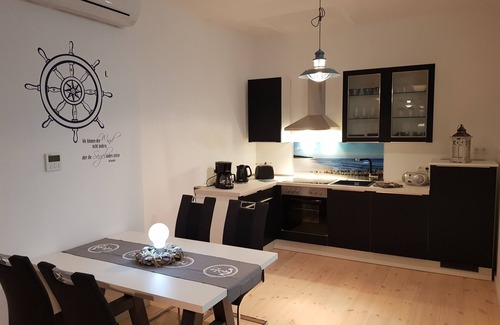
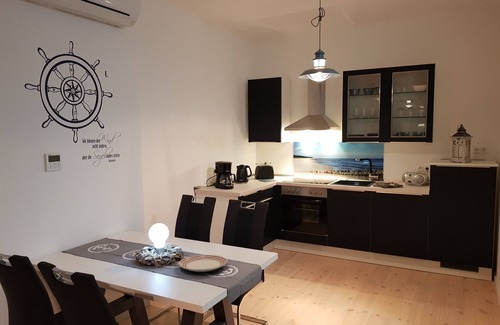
+ dinner plate [178,254,228,273]
